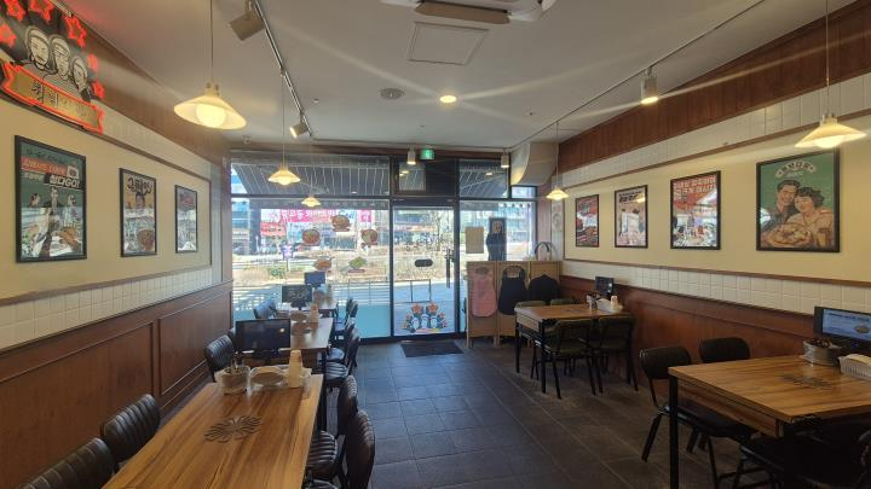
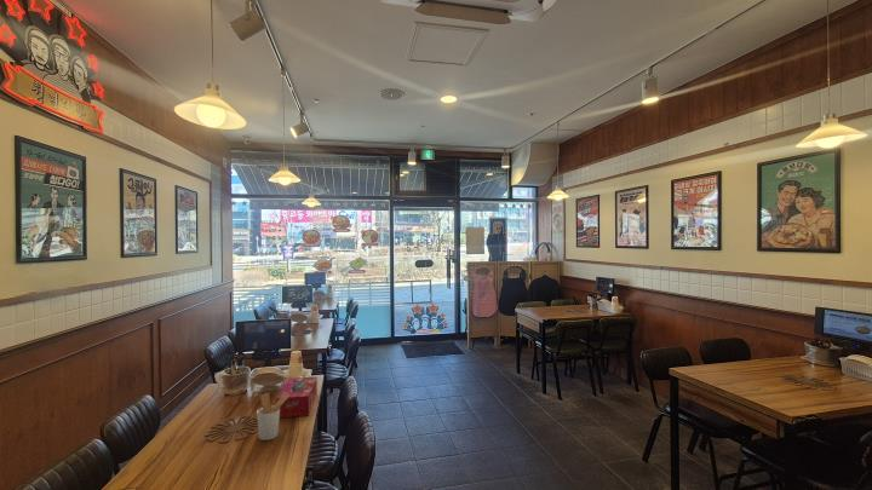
+ utensil holder [256,392,288,442]
+ tissue box [276,376,319,419]
